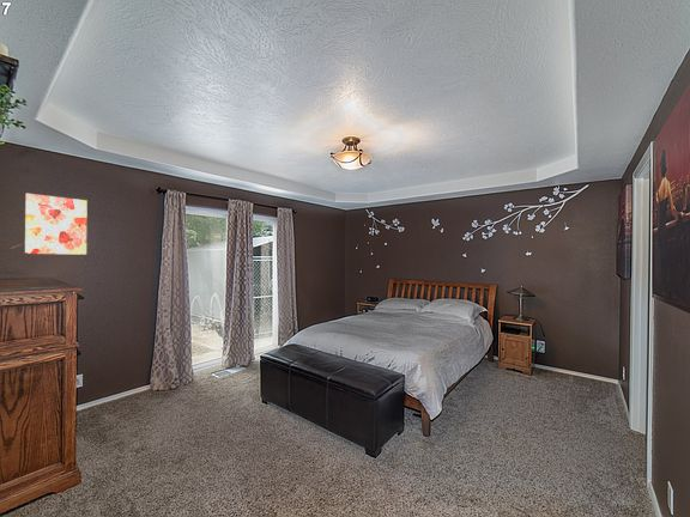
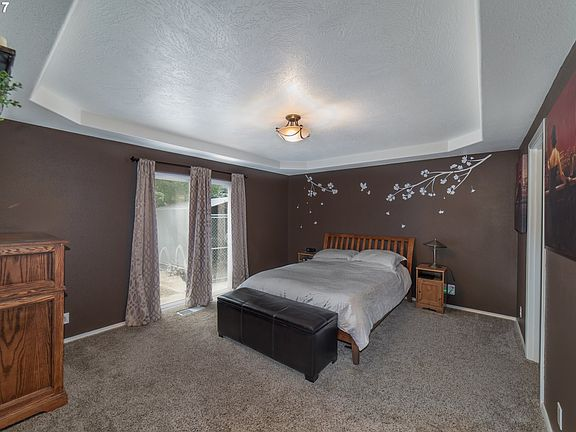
- wall art [24,193,89,256]
